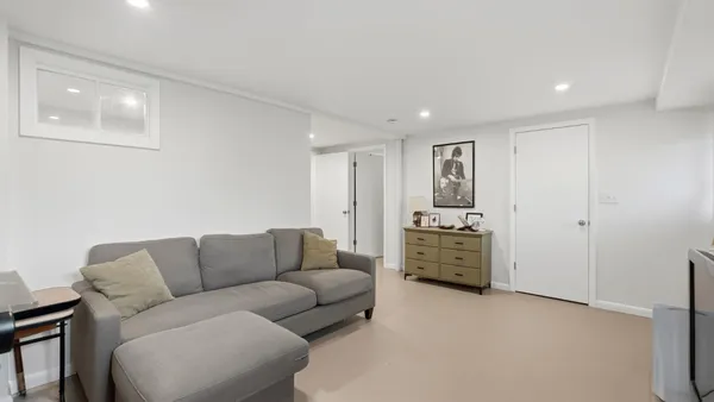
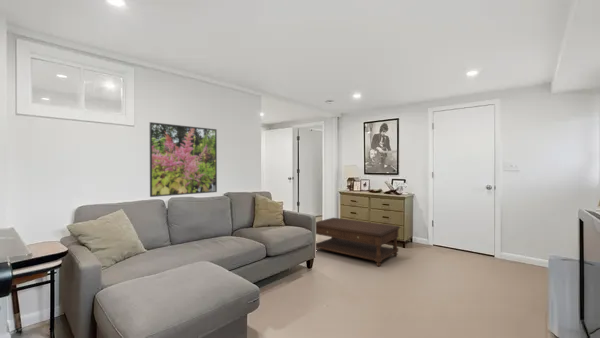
+ coffee table [315,217,402,268]
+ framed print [149,121,218,198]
